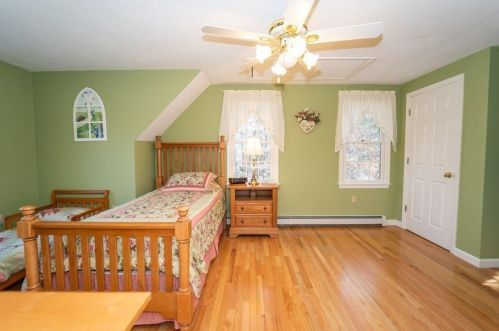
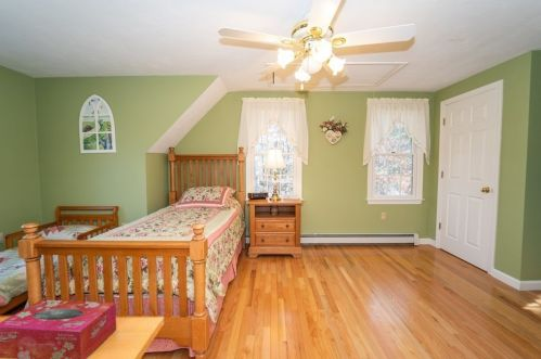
+ tissue box [0,299,117,359]
